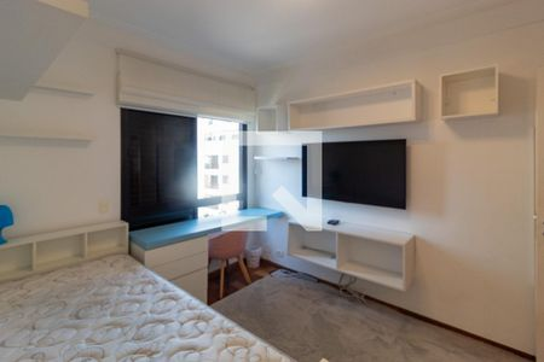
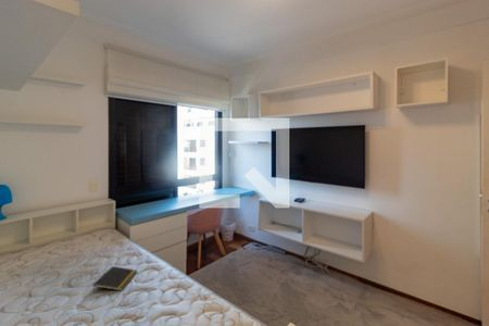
+ notepad [91,265,138,293]
